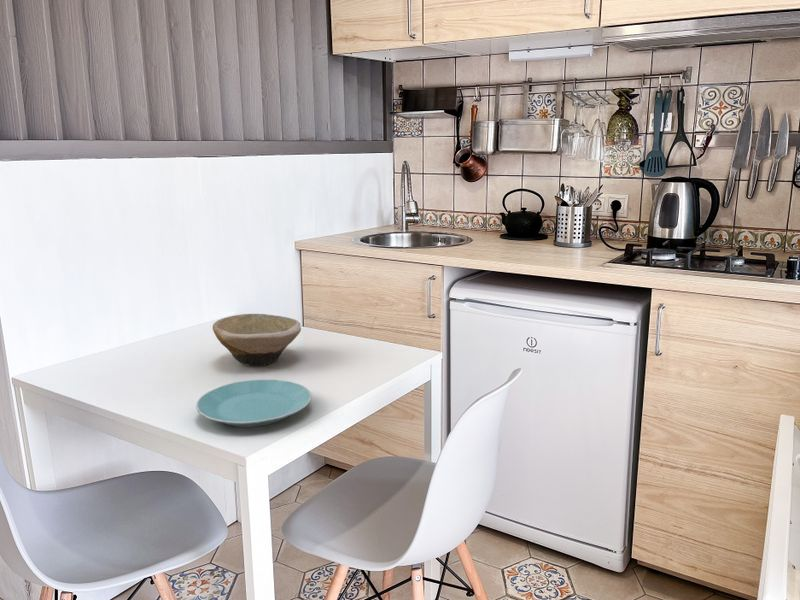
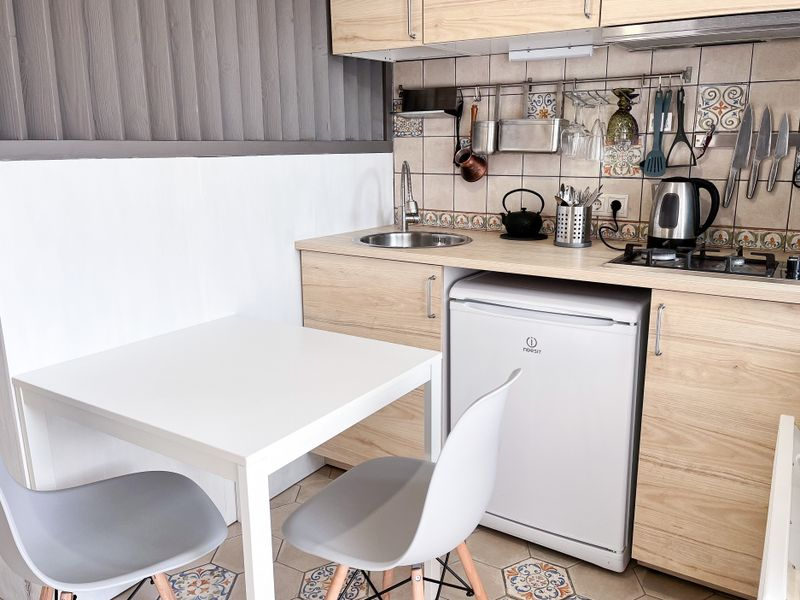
- plate [195,378,313,428]
- bowl [212,313,302,367]
